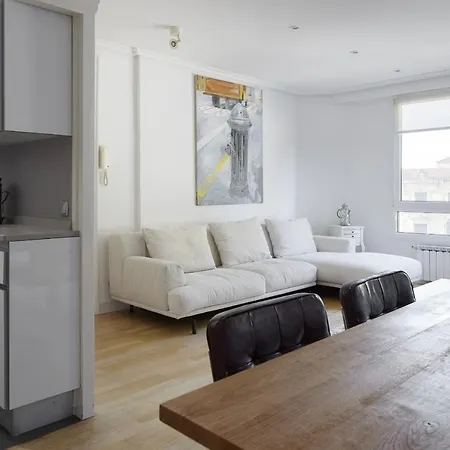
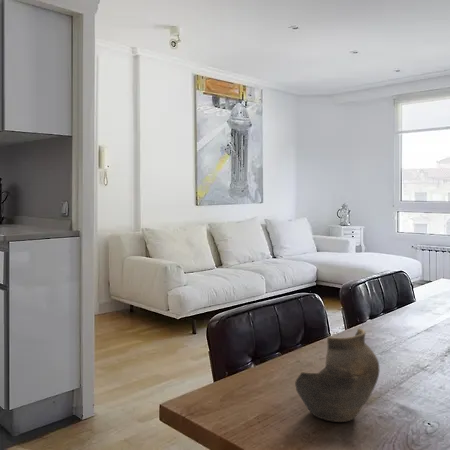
+ ceramic bowl [294,327,381,423]
